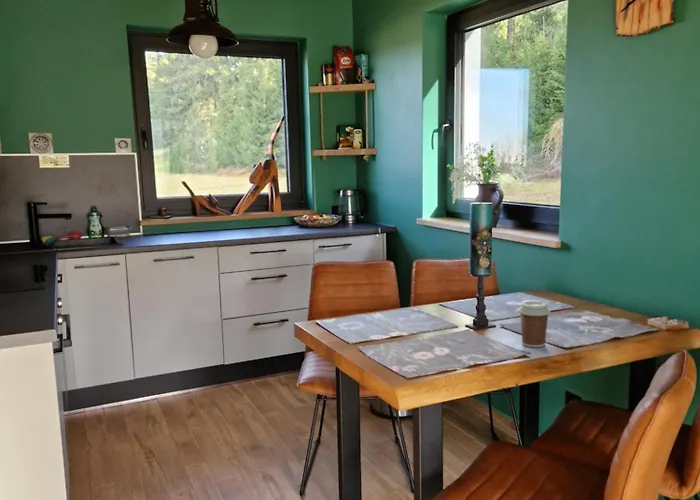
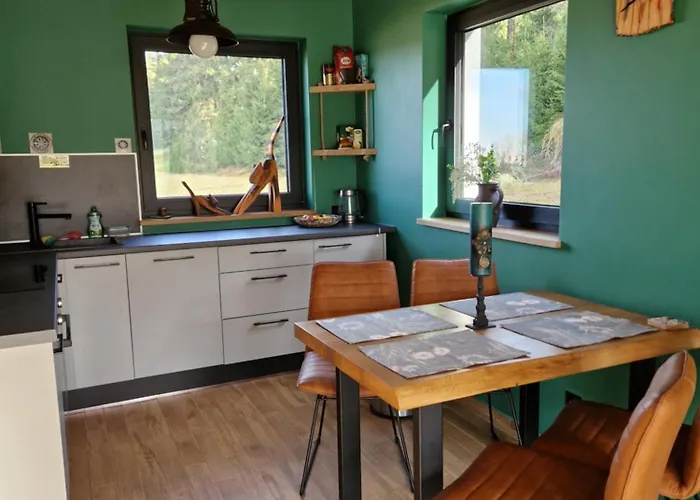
- coffee cup [517,300,552,348]
